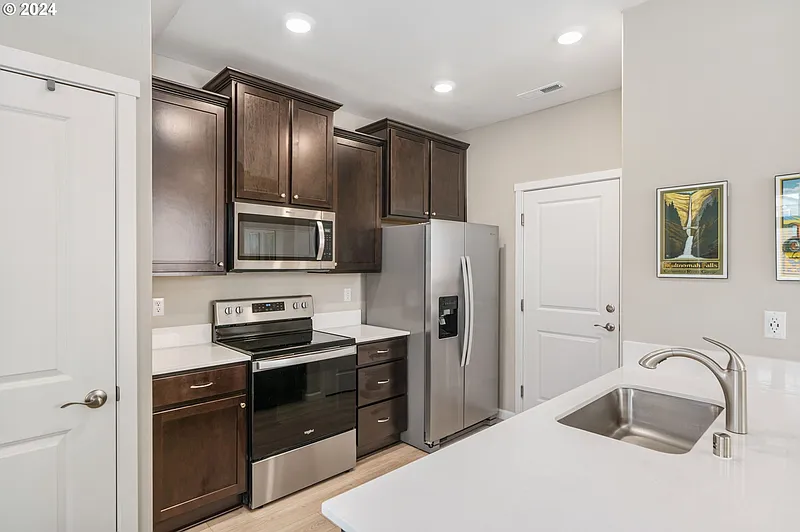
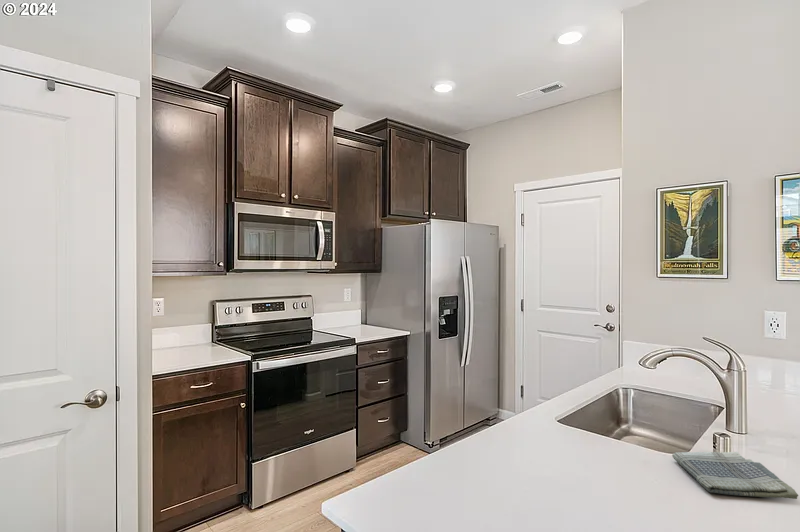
+ dish towel [671,451,799,500]
